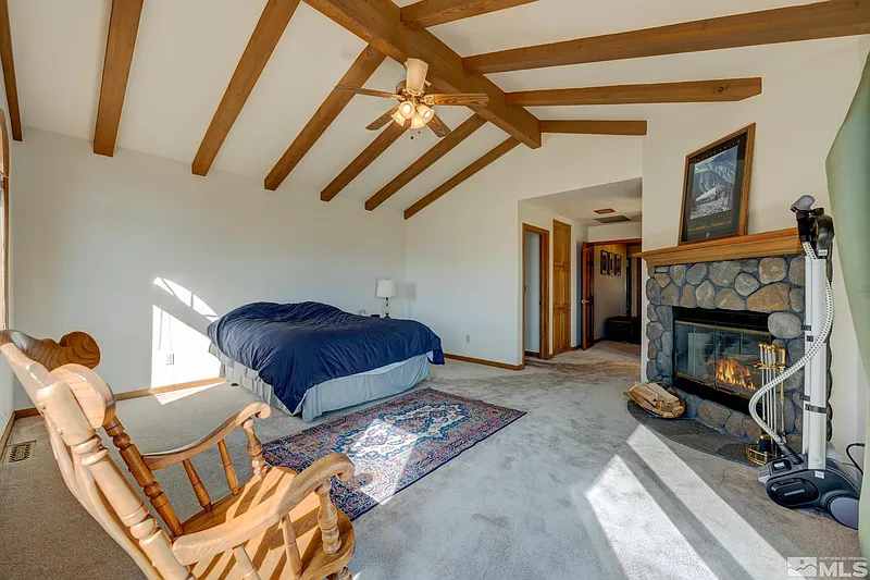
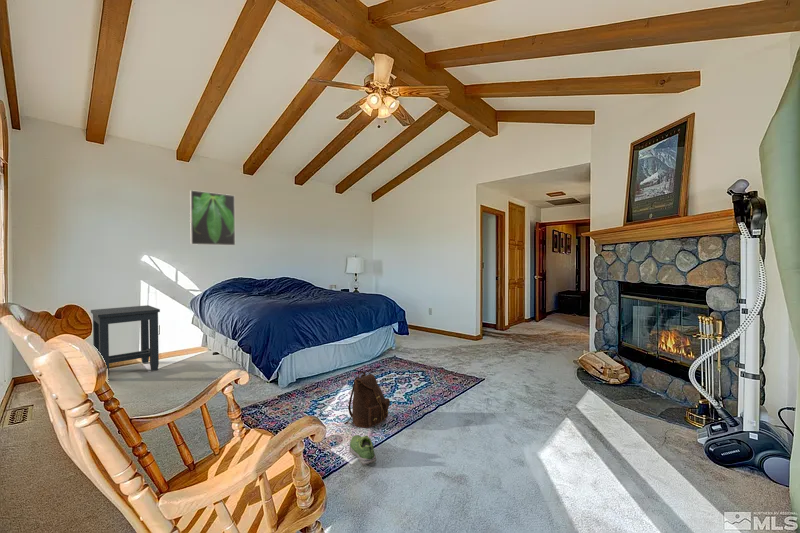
+ side table [90,304,161,379]
+ backpack [343,370,391,429]
+ shoe [348,434,378,466]
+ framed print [189,189,236,246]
